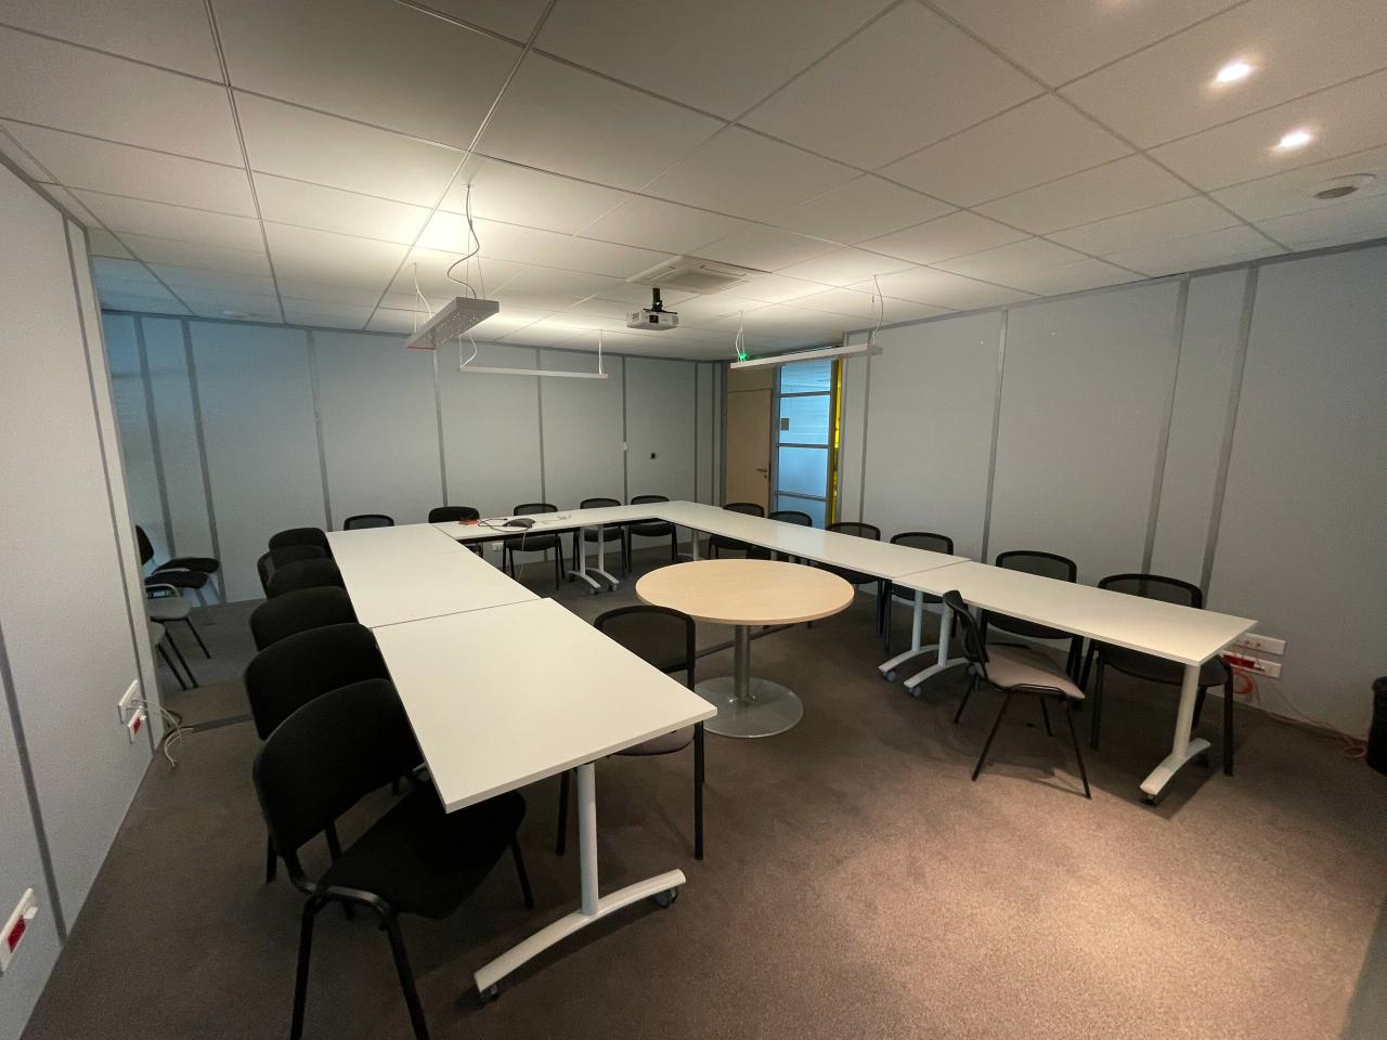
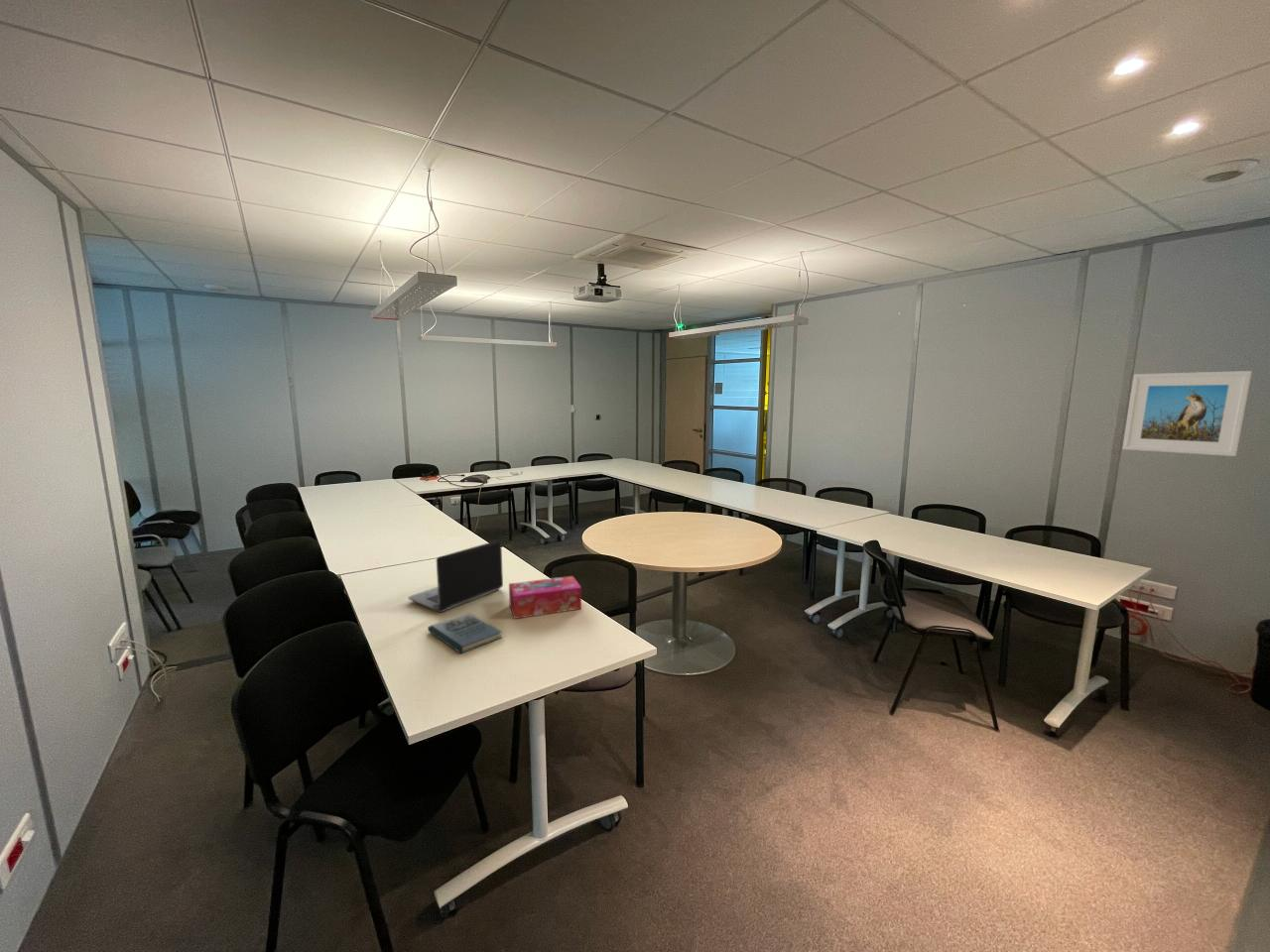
+ laptop computer [407,538,504,613]
+ book [427,612,503,654]
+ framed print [1121,370,1253,457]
+ tissue box [508,575,582,620]
